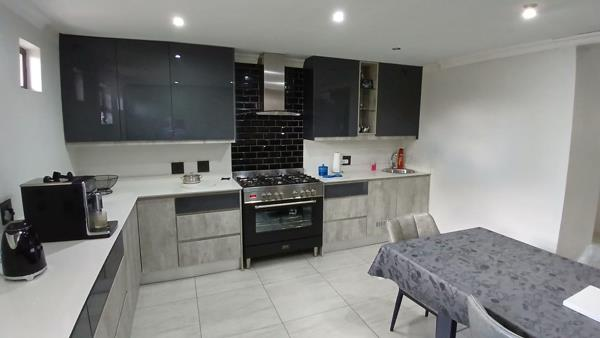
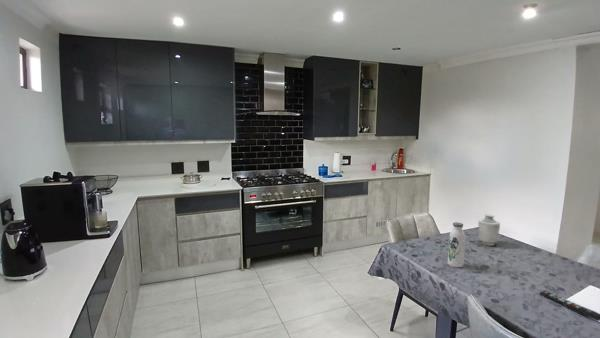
+ vase [477,213,501,247]
+ remote control [539,290,600,322]
+ water bottle [447,221,466,268]
